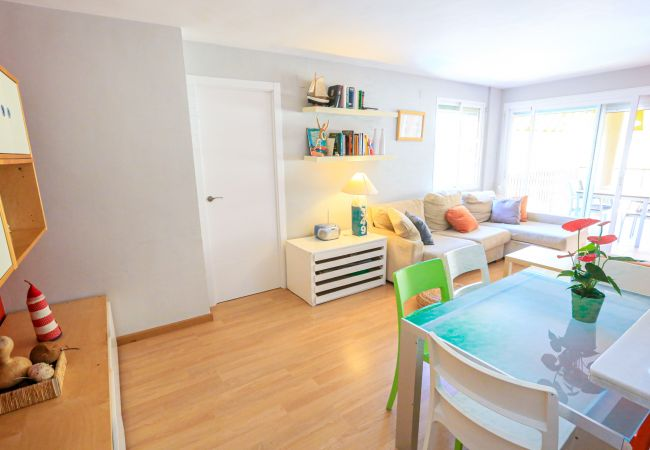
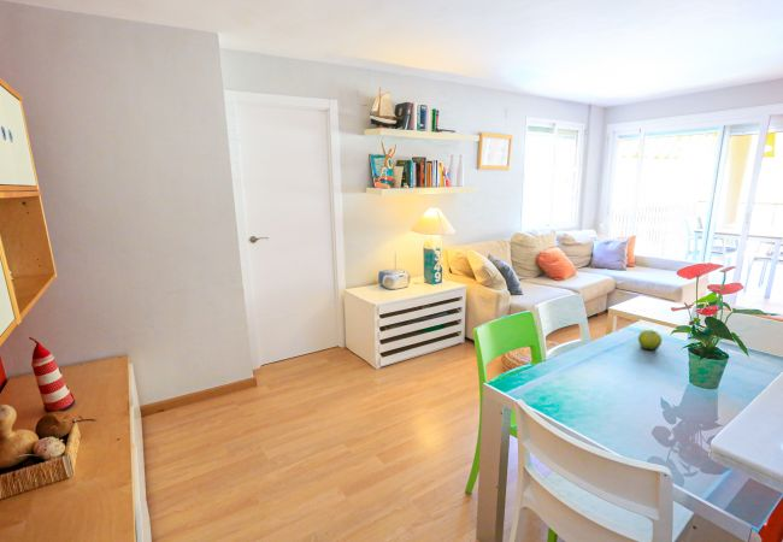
+ fruit [637,329,663,352]
